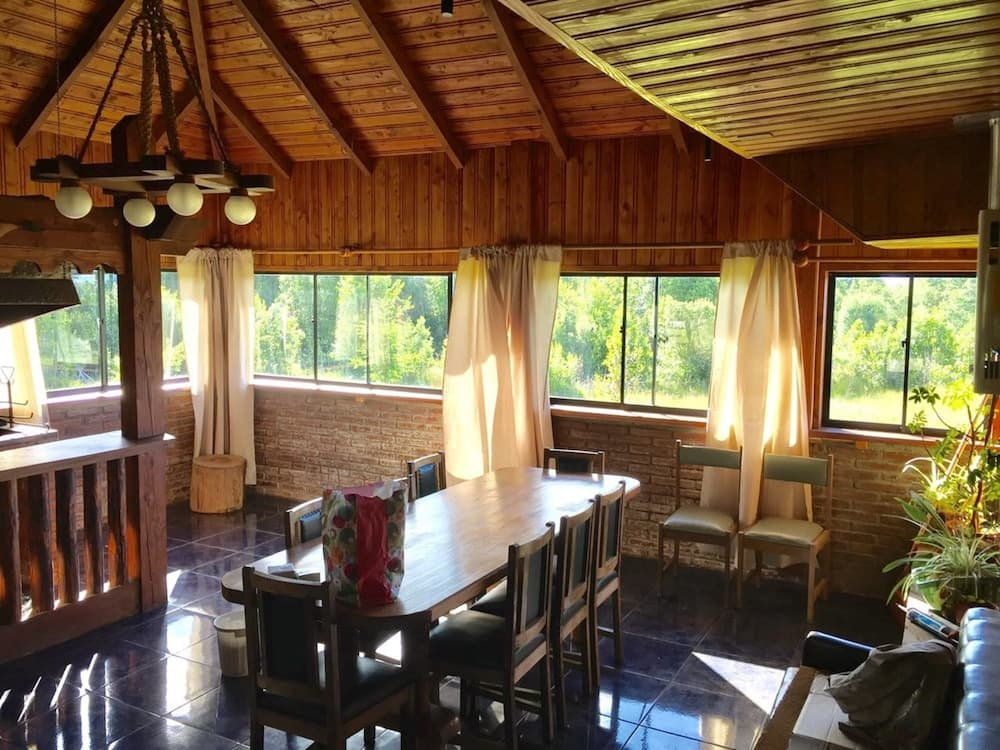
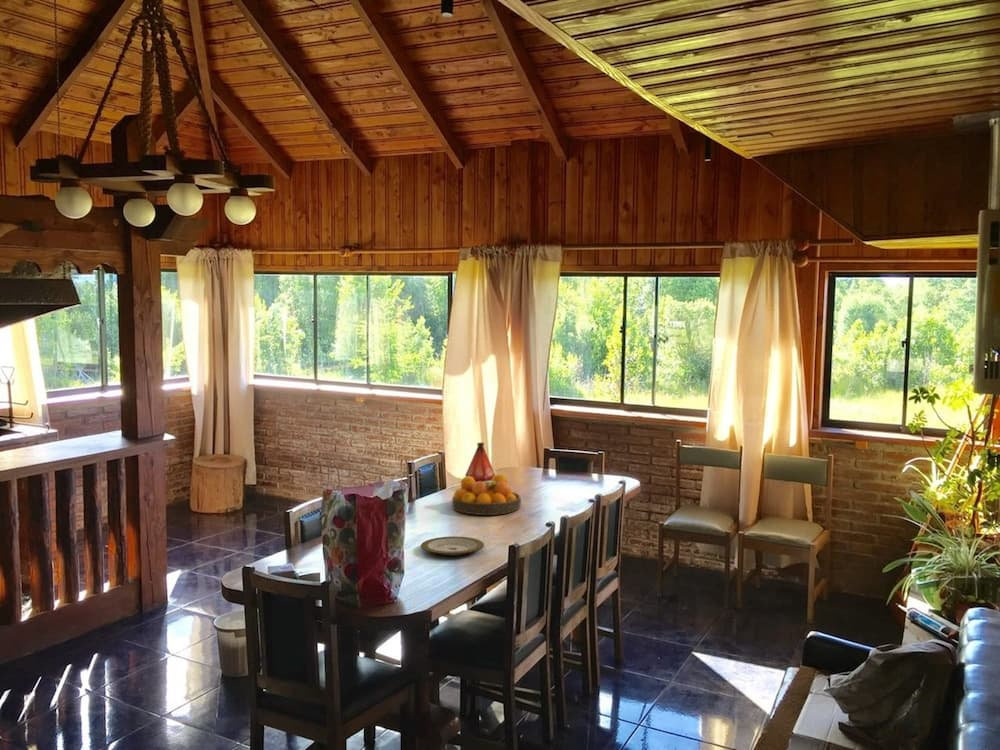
+ plate [420,535,485,557]
+ fruit bowl [451,474,522,516]
+ bottle [464,441,496,483]
